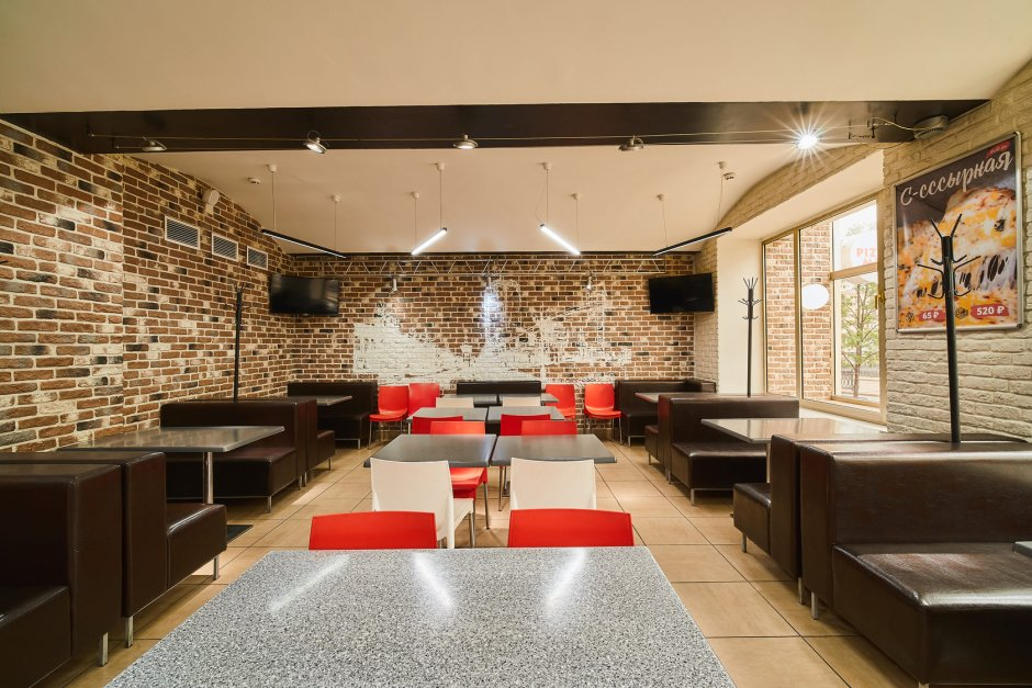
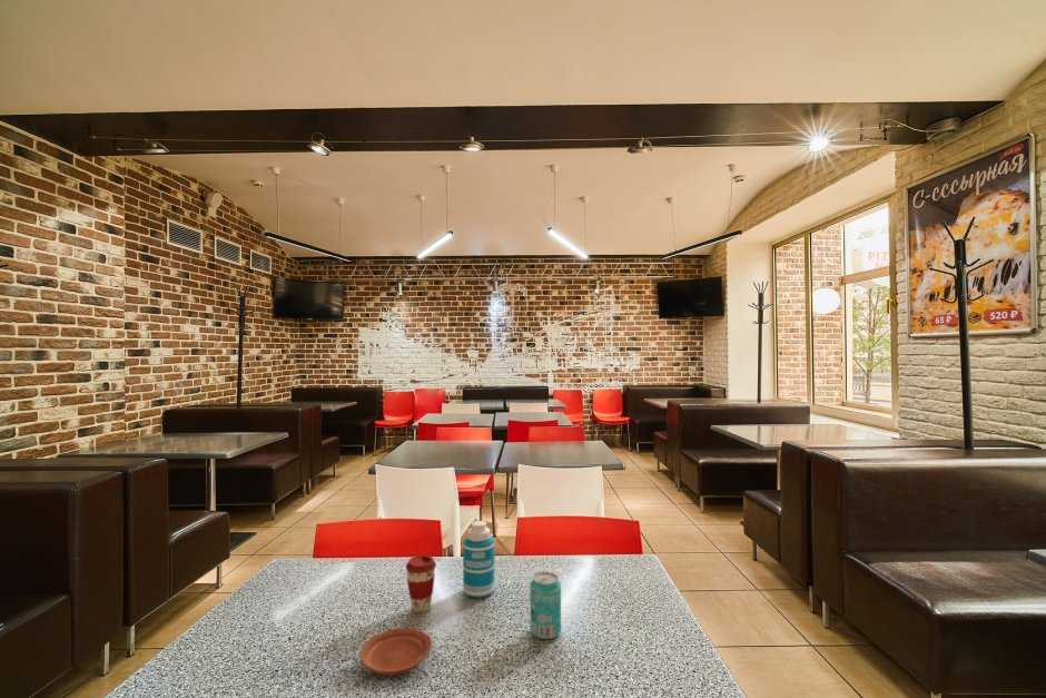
+ bottle [462,520,495,599]
+ coffee cup [405,554,437,615]
+ plate [359,627,433,677]
+ beverage can [529,571,562,640]
